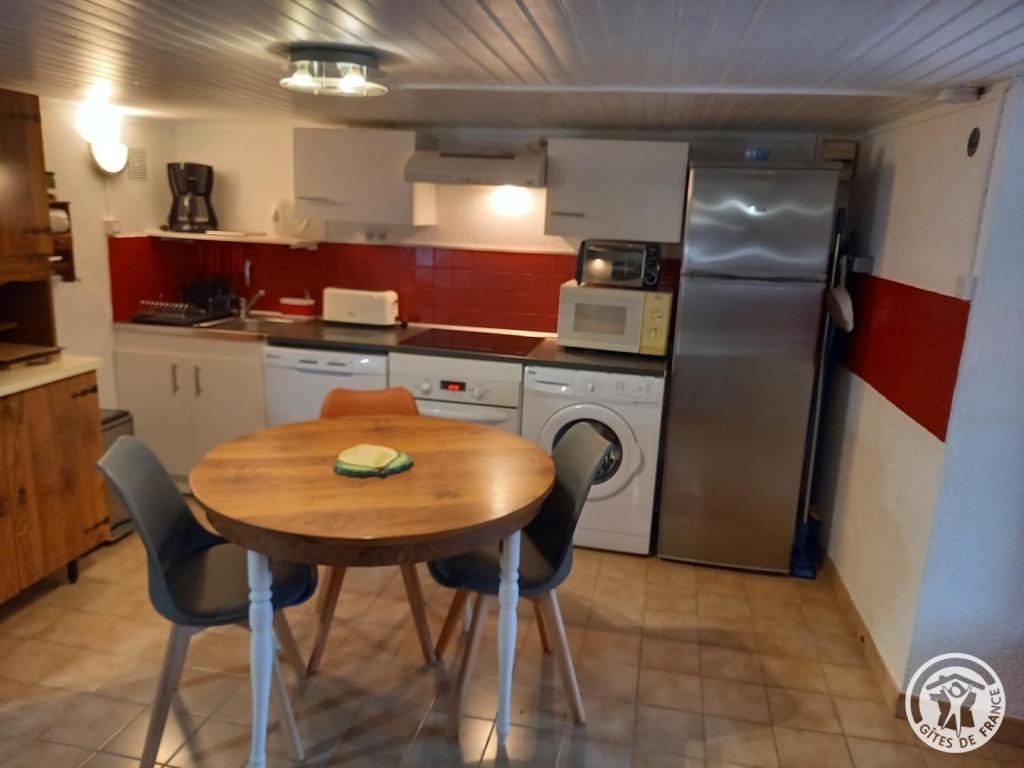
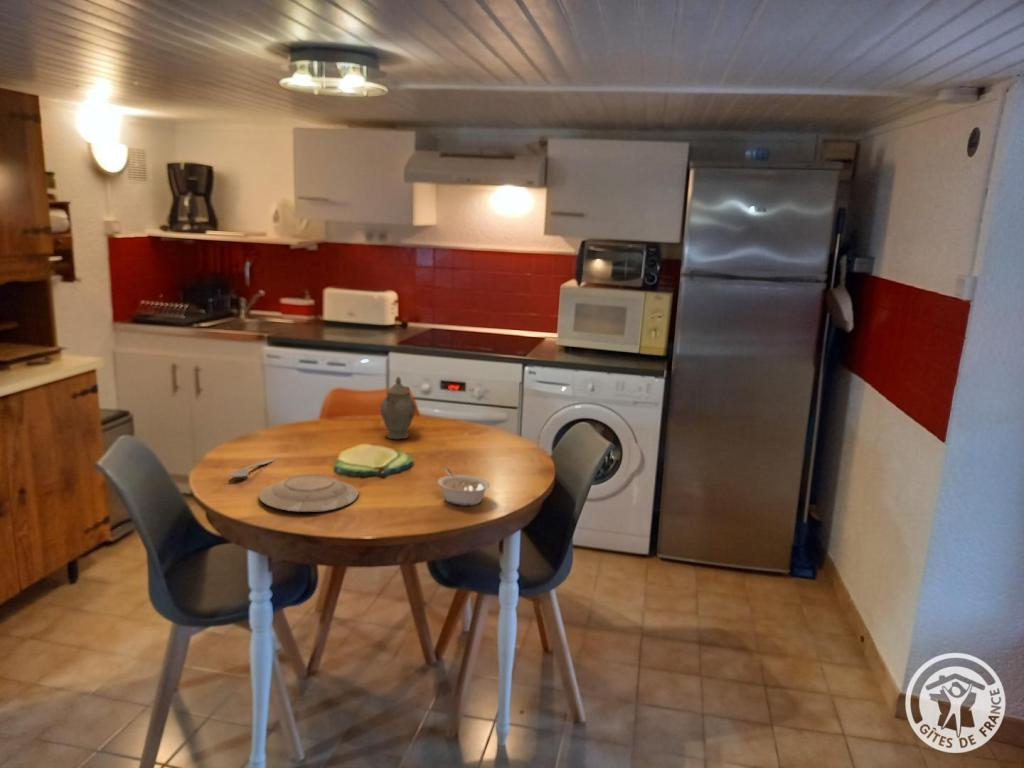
+ spoon [229,458,275,478]
+ chinaware [379,376,417,440]
+ legume [437,467,491,507]
+ plate [258,473,360,513]
